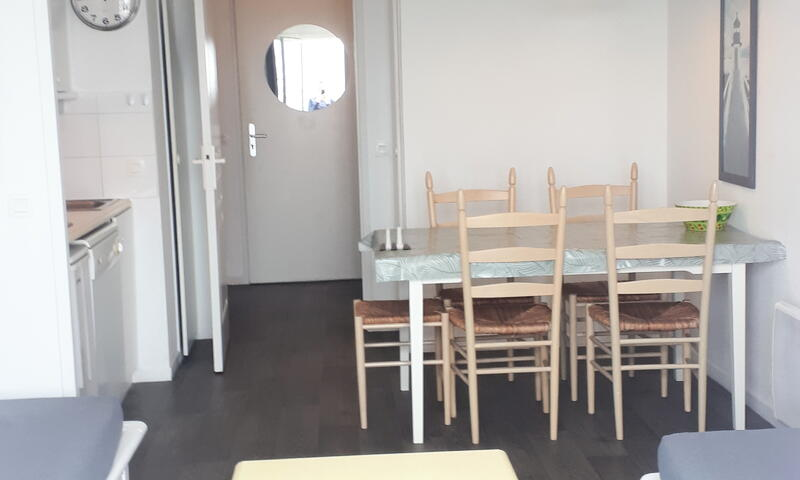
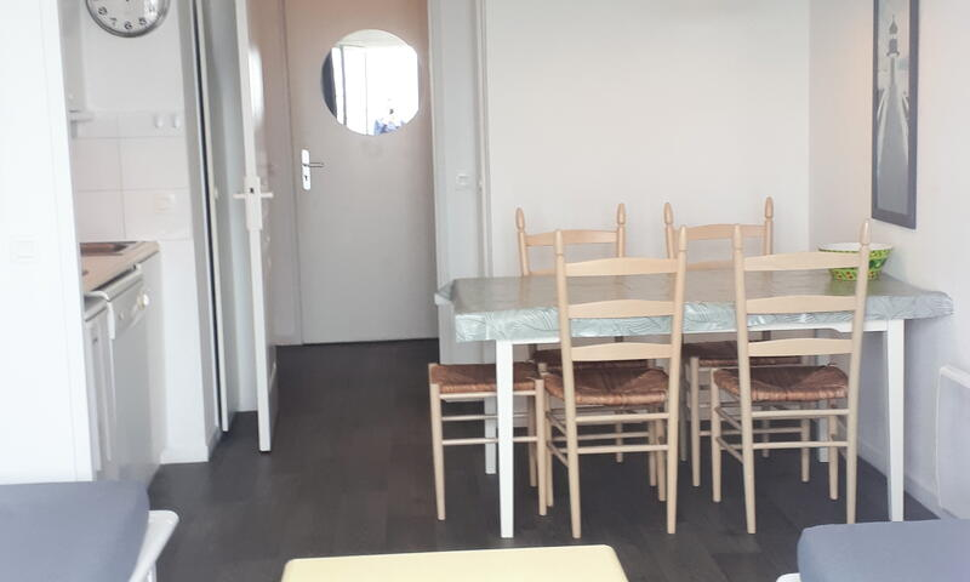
- salt and pepper shaker set [379,226,412,251]
